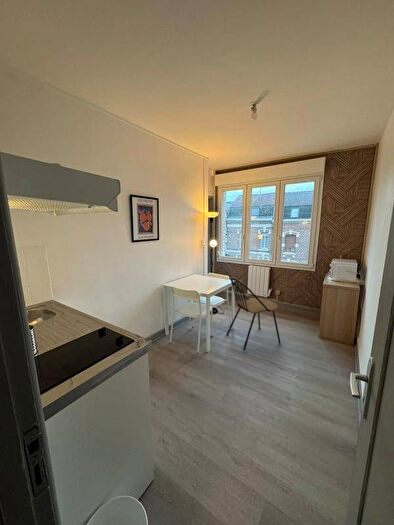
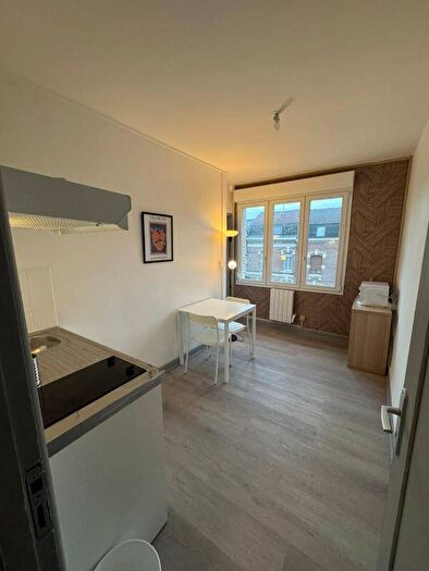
- dining chair [226,276,281,352]
